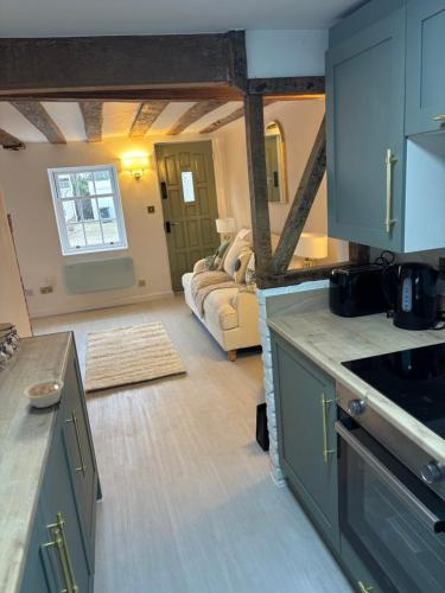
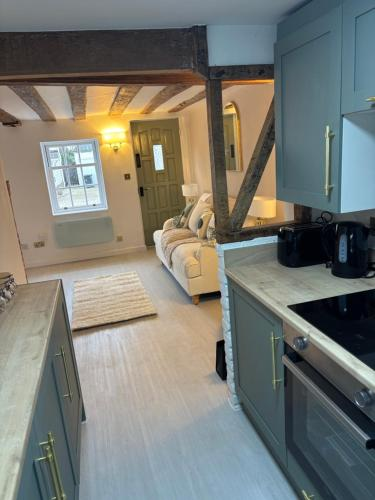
- legume [23,372,65,409]
